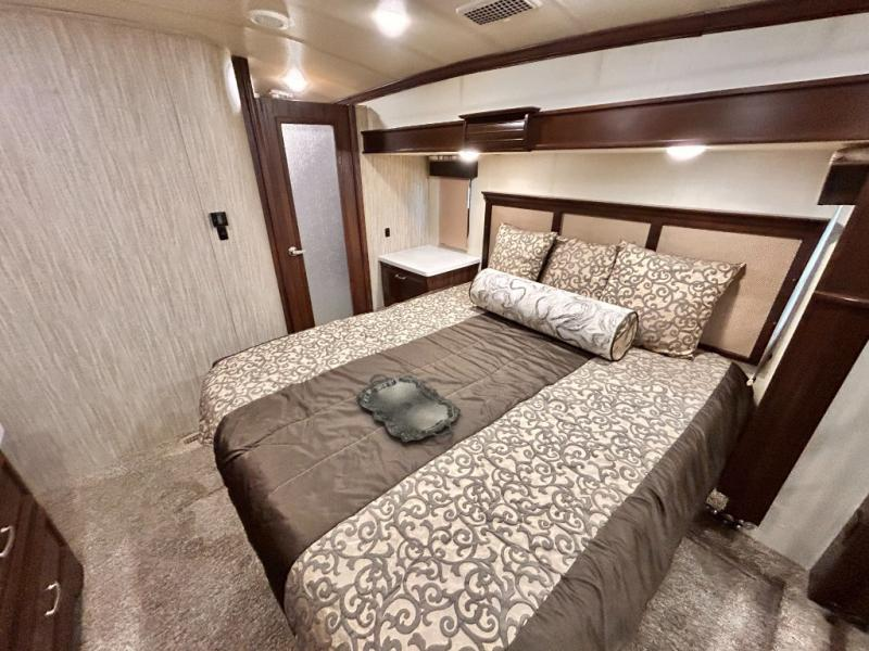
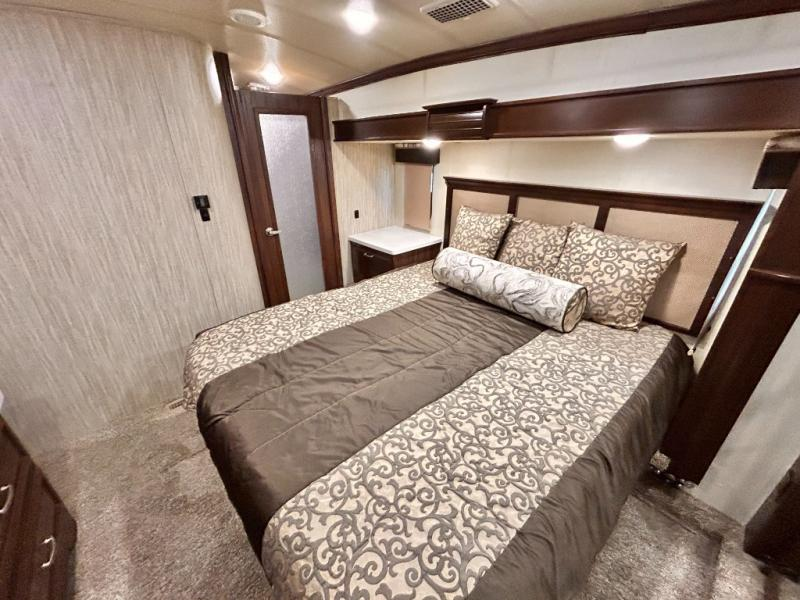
- serving tray [355,373,462,443]
